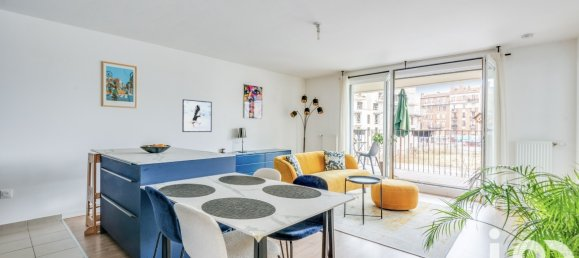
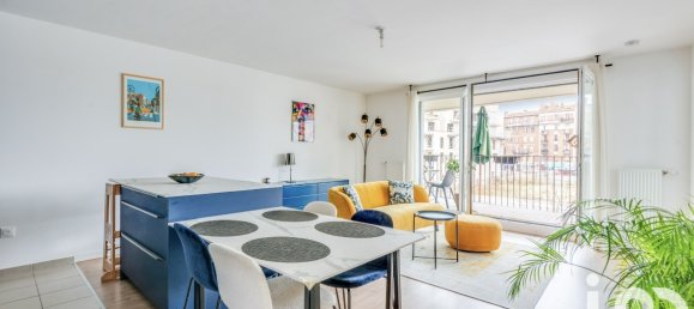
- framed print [181,98,213,133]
